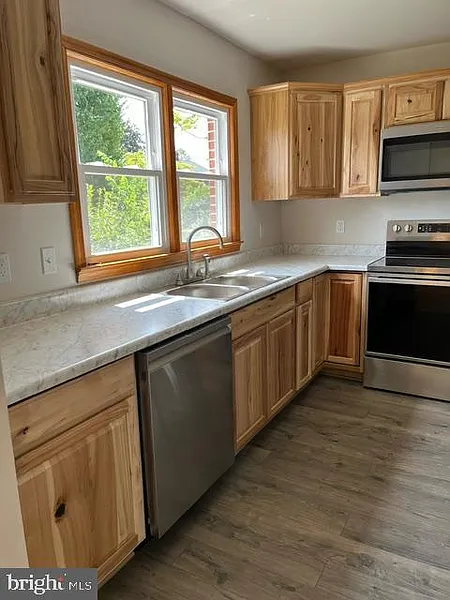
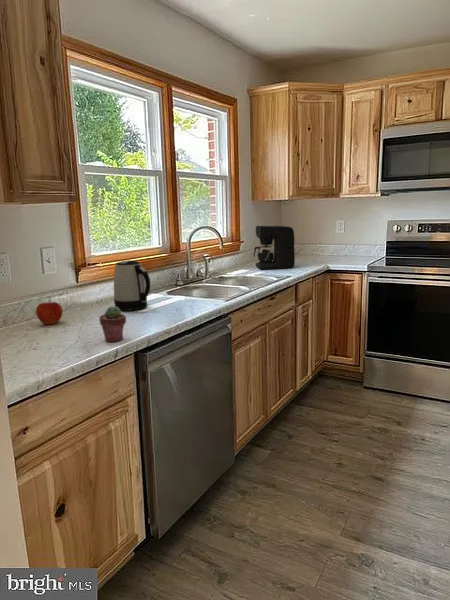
+ kettle [113,259,151,312]
+ apple [35,298,64,326]
+ potted succulent [98,305,127,343]
+ coffee maker [253,225,296,270]
